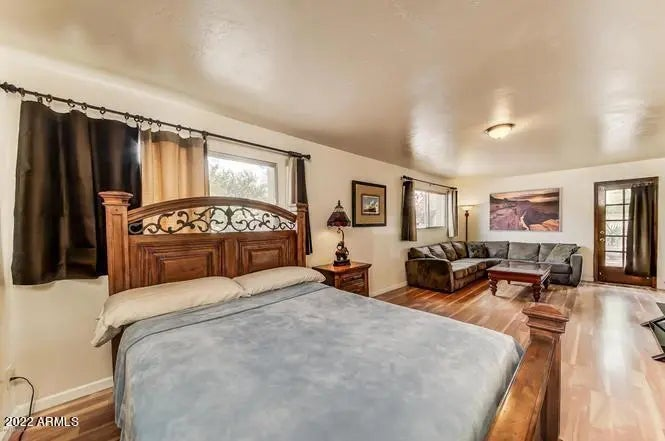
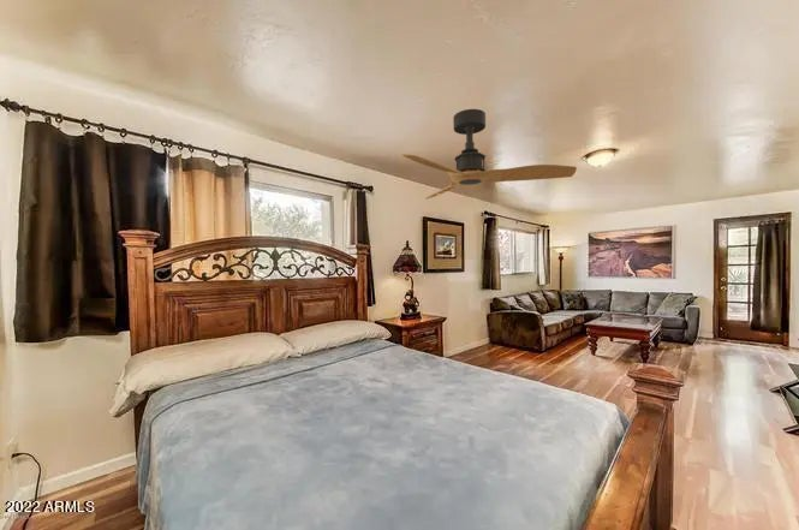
+ ceiling fan [401,108,578,201]
